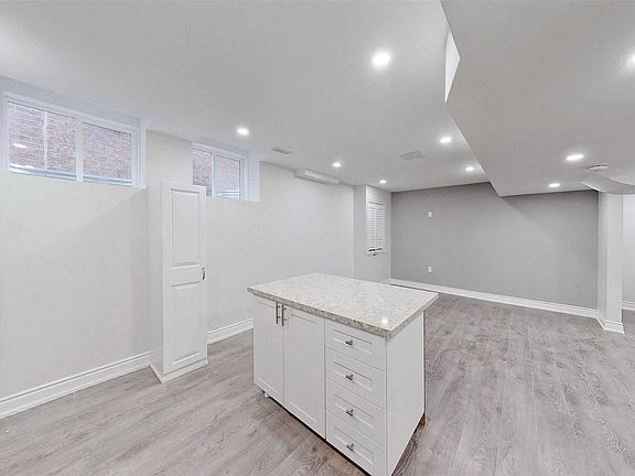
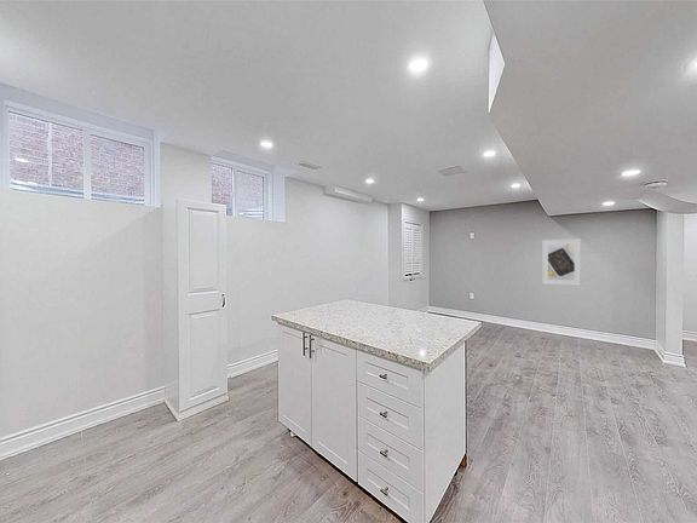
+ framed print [541,237,582,287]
